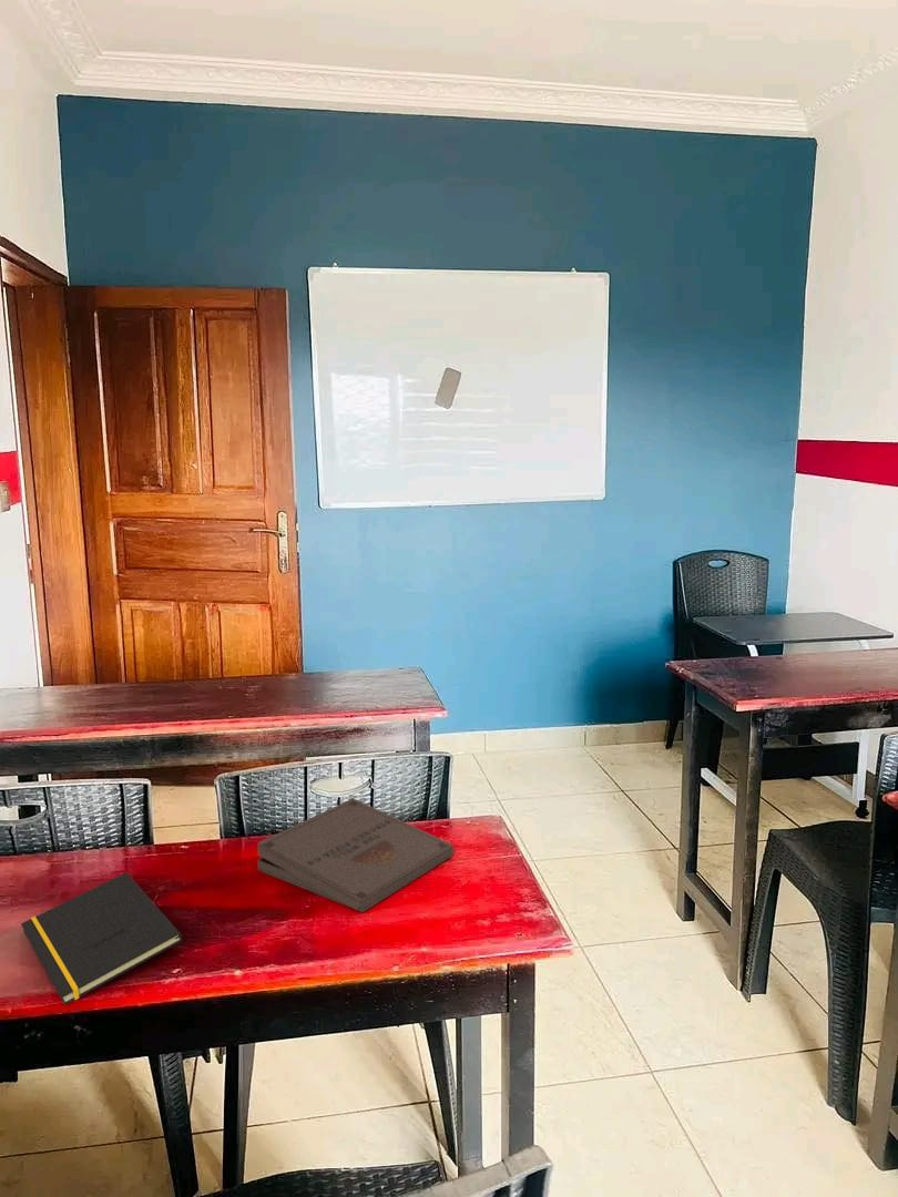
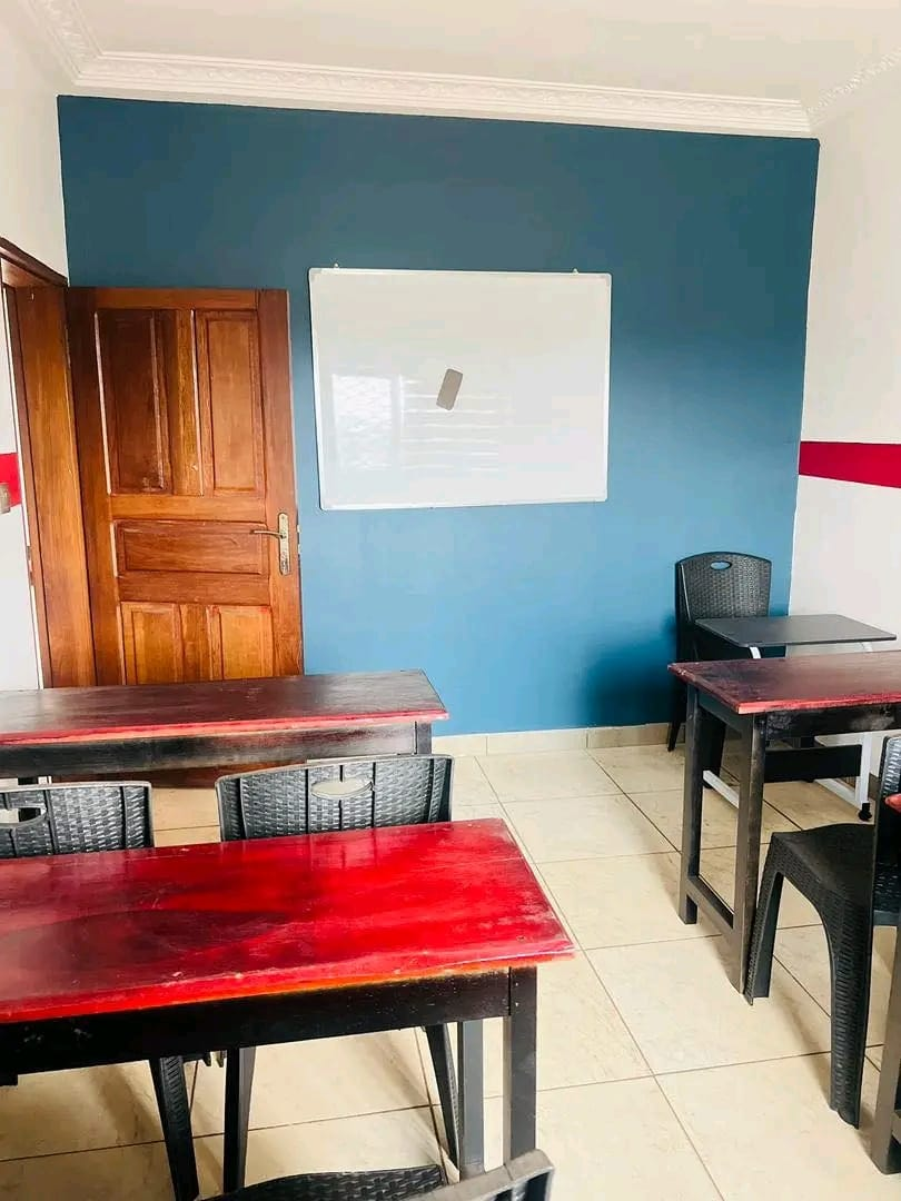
- notepad [20,872,183,1006]
- pizza box [256,797,455,913]
